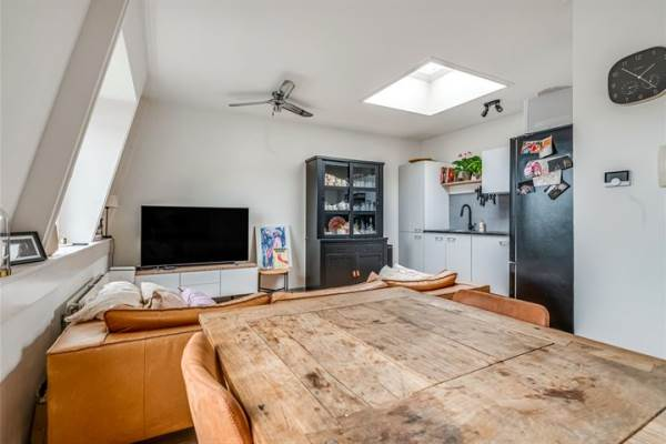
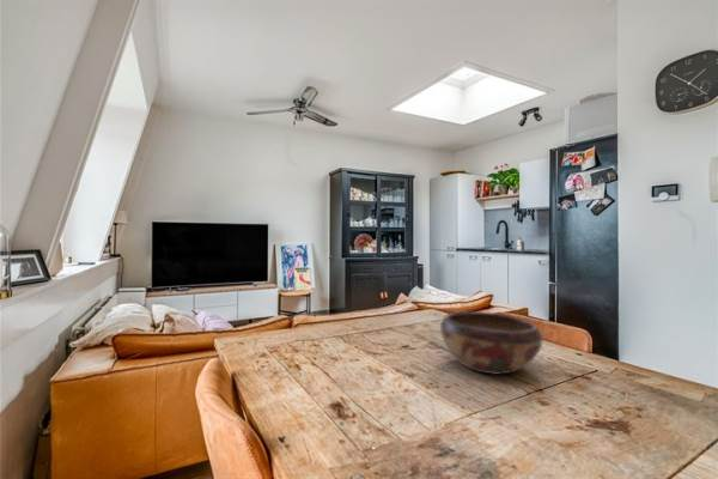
+ decorative bowl [439,310,543,376]
